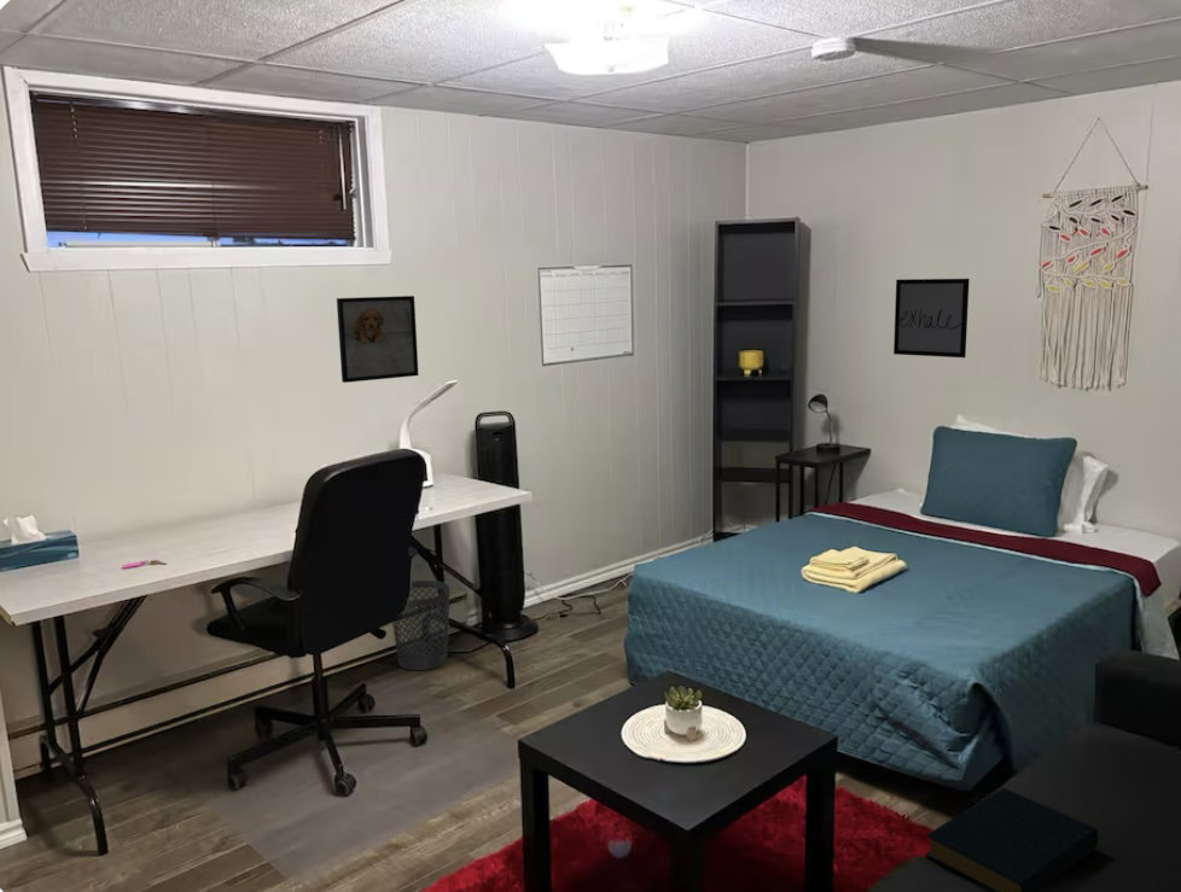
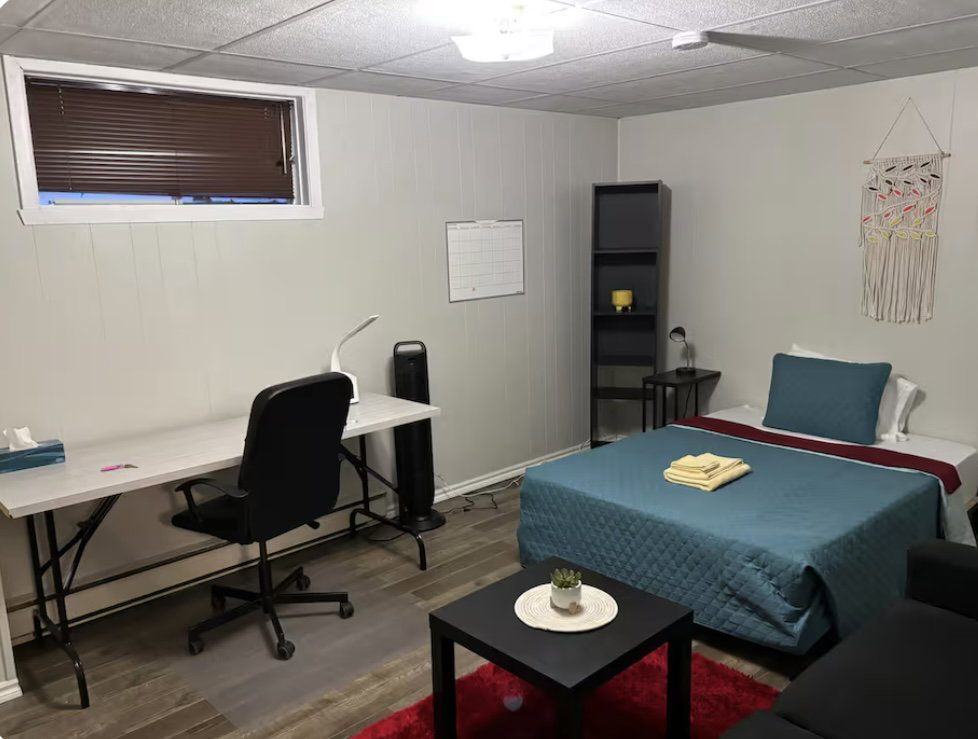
- wastebasket [391,579,450,671]
- hardback book [924,787,1100,892]
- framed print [336,295,420,384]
- wall art [892,278,971,358]
